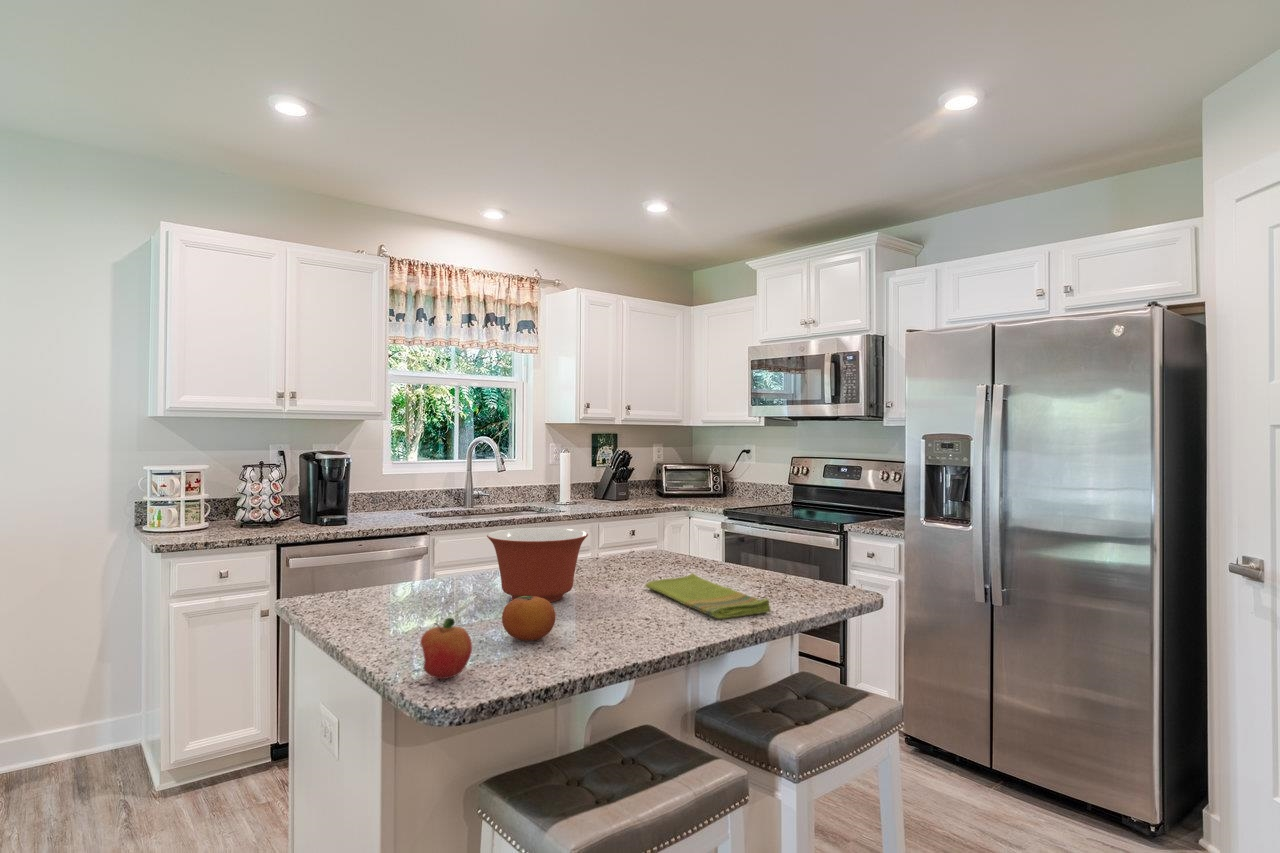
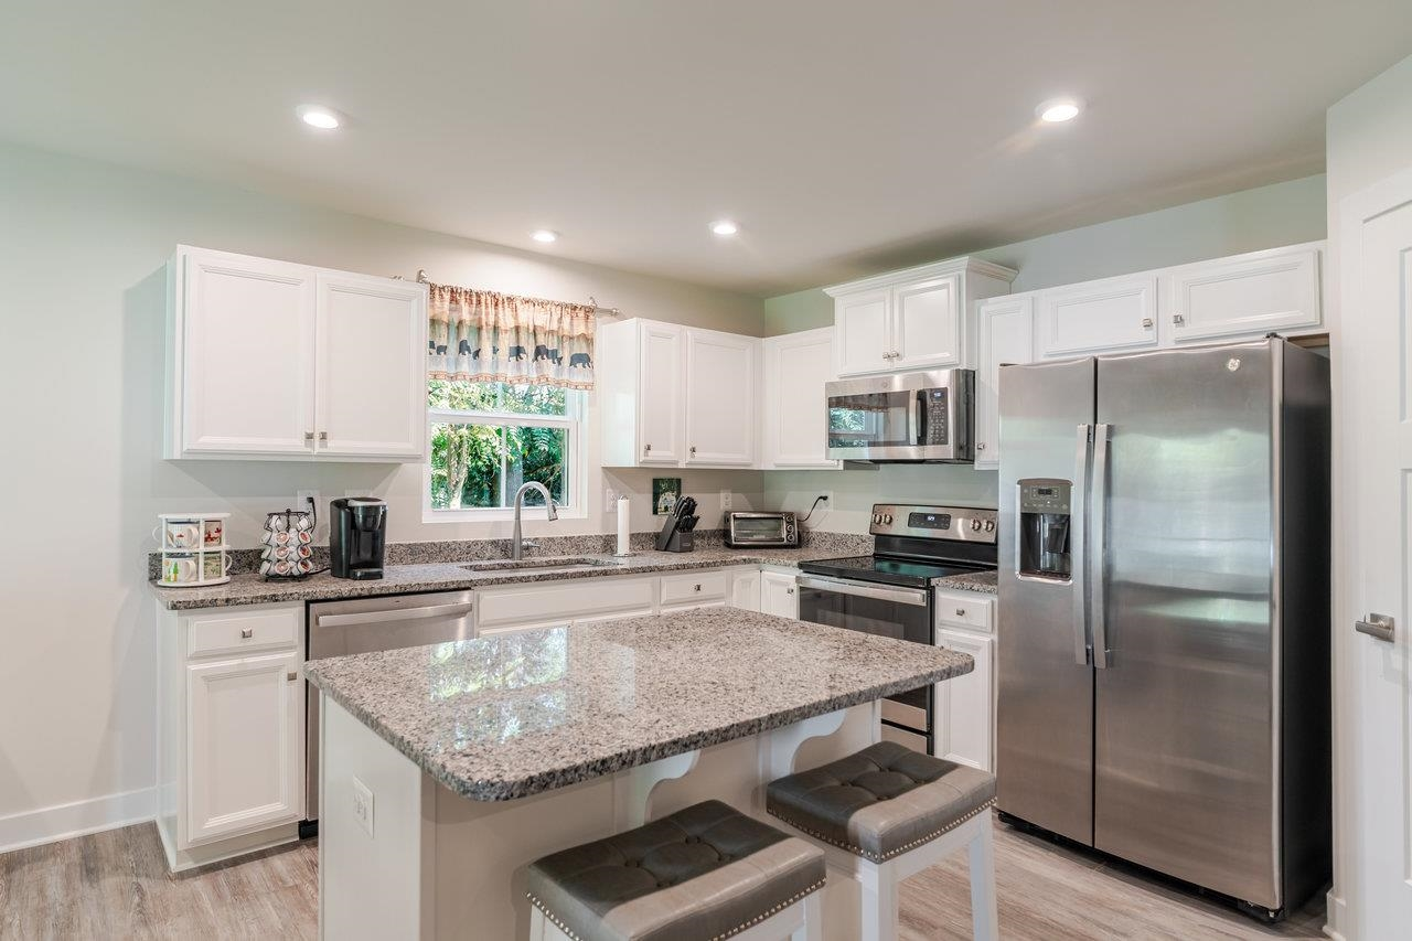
- fruit [419,617,473,680]
- mixing bowl [486,527,589,603]
- dish towel [644,572,771,620]
- fruit [501,596,556,642]
